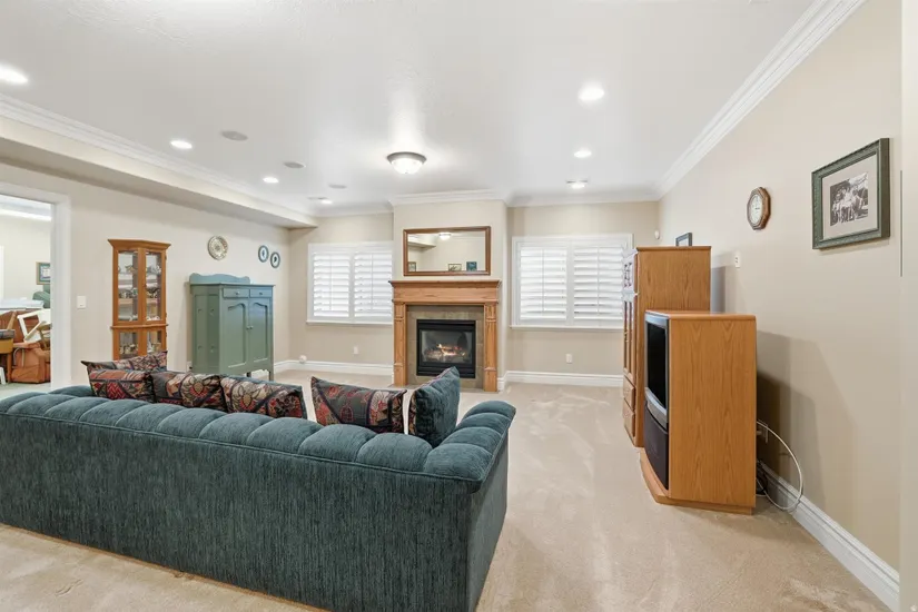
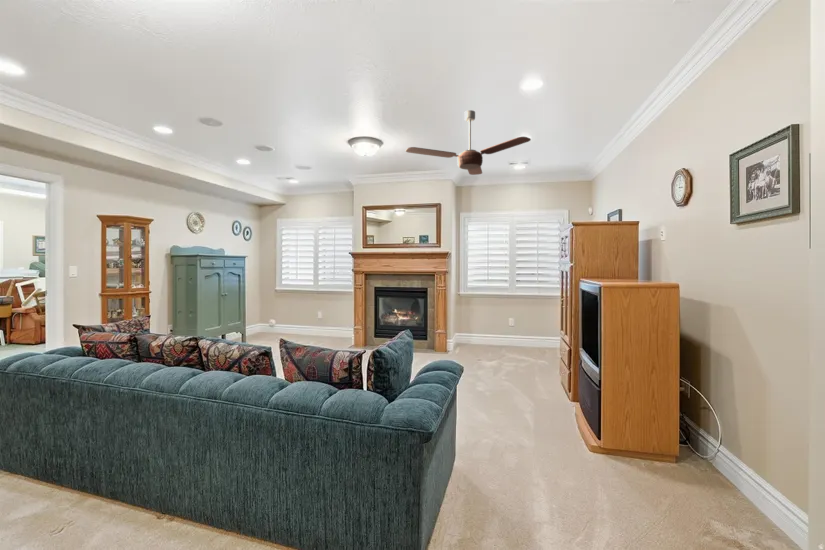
+ ceiling fan [405,109,532,176]
